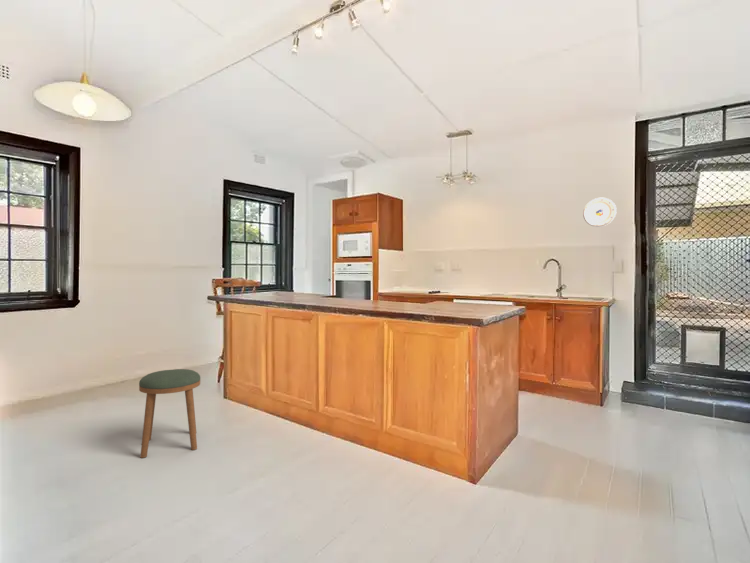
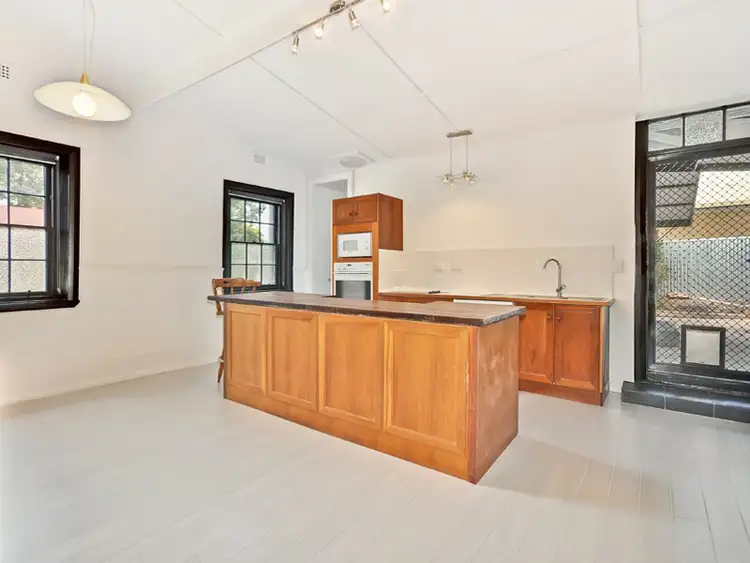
- plate [582,197,618,228]
- stool [138,368,201,459]
